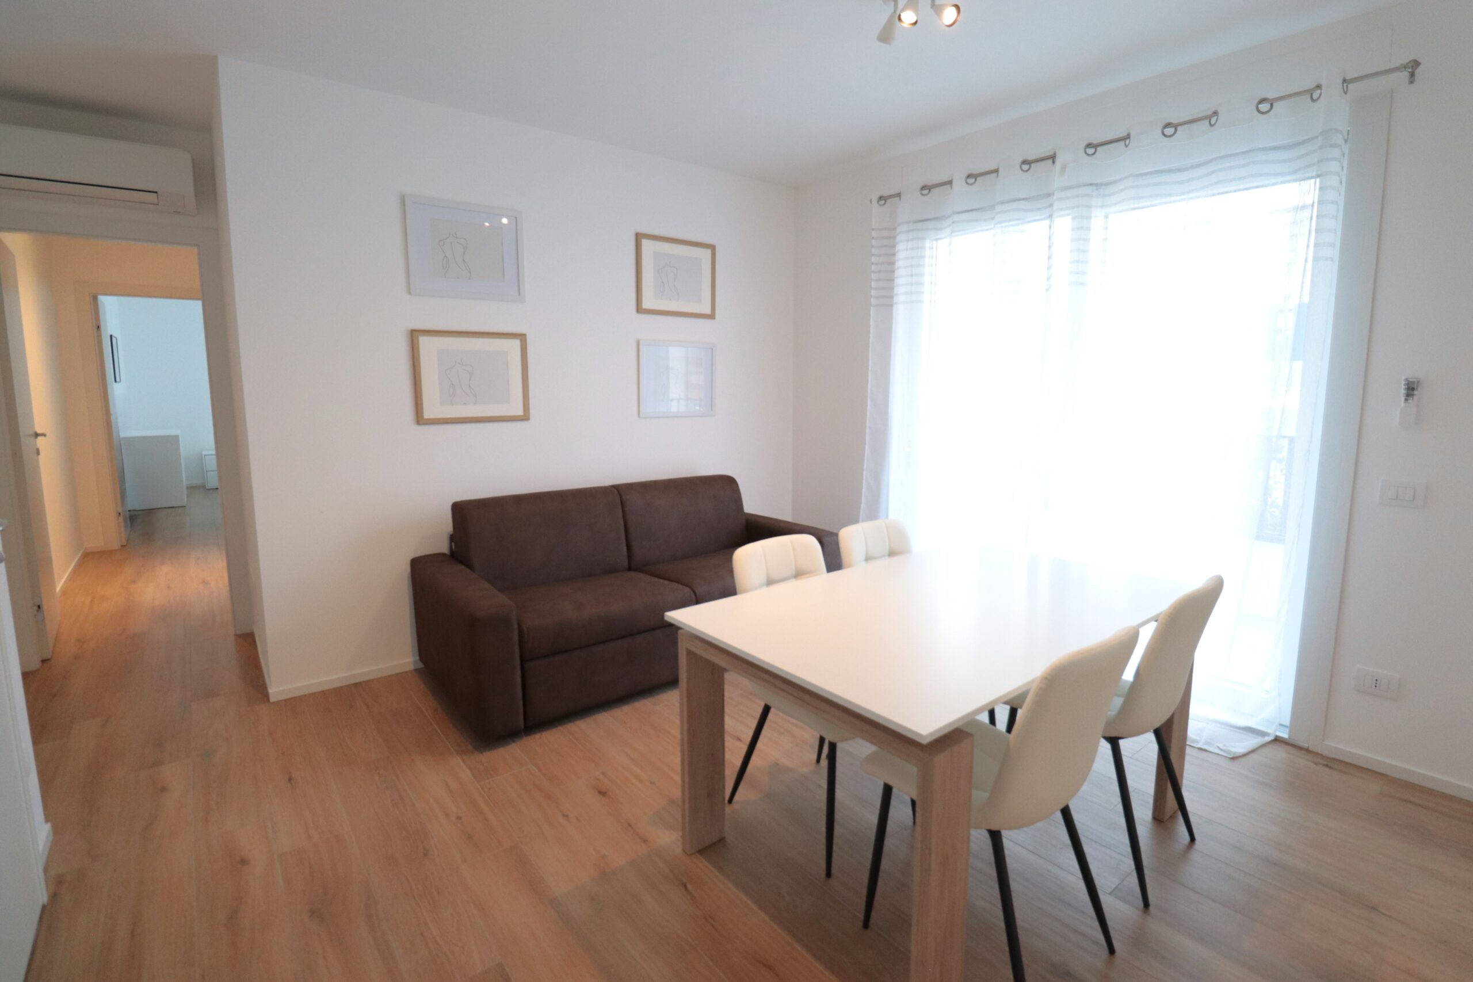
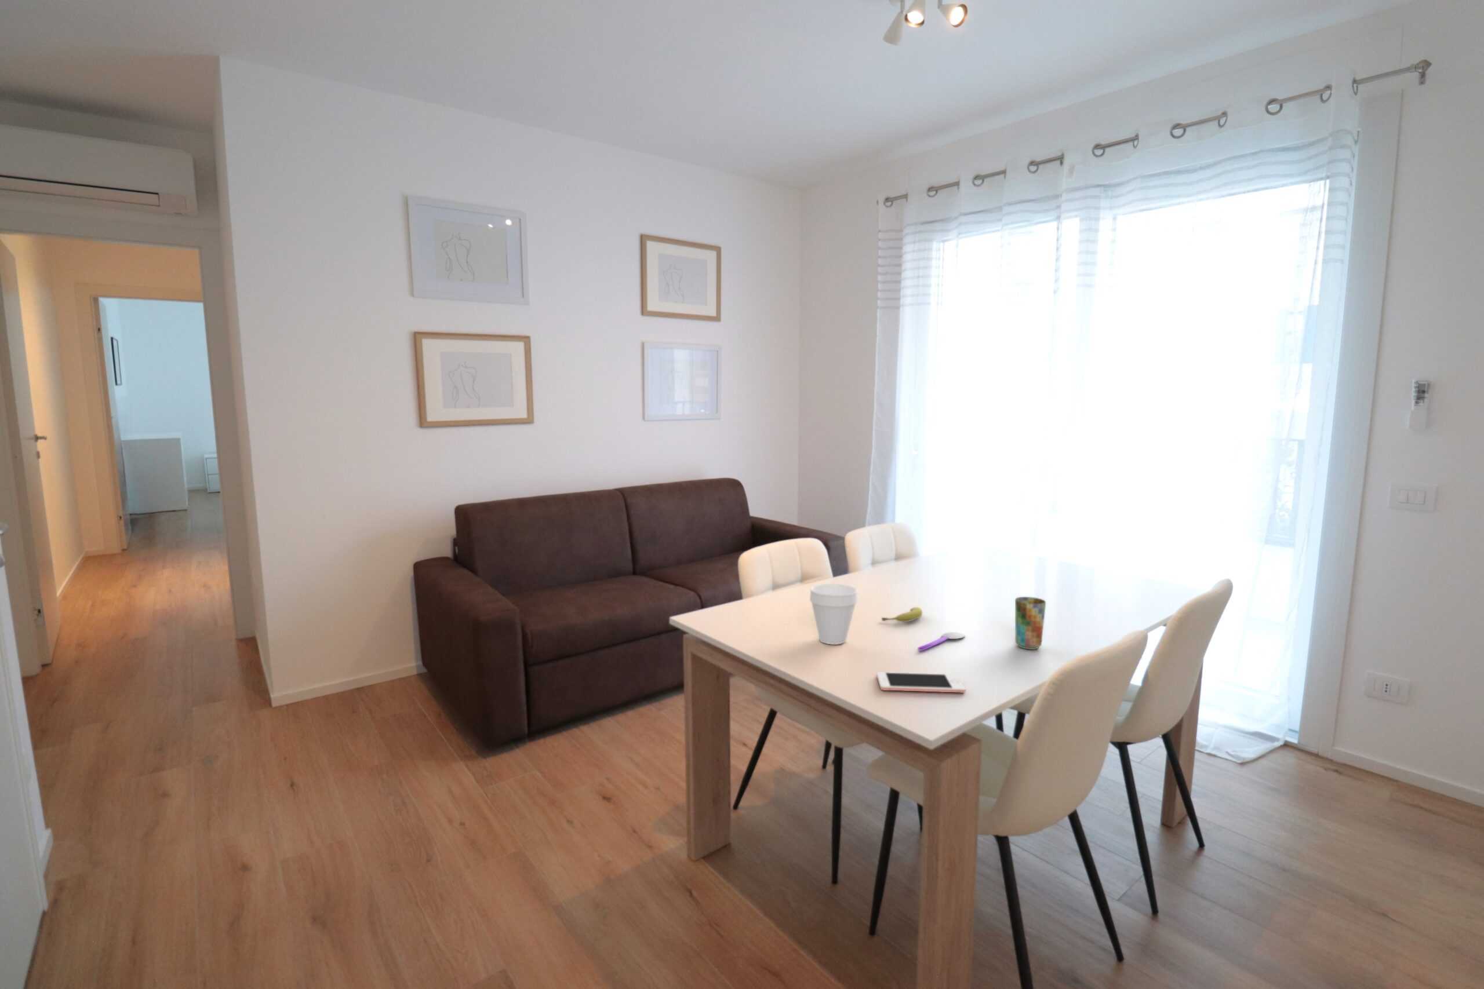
+ cup [1015,596,1047,650]
+ cell phone [877,671,966,693]
+ fruit [881,607,923,623]
+ spoon [918,631,966,651]
+ cup [809,584,858,645]
